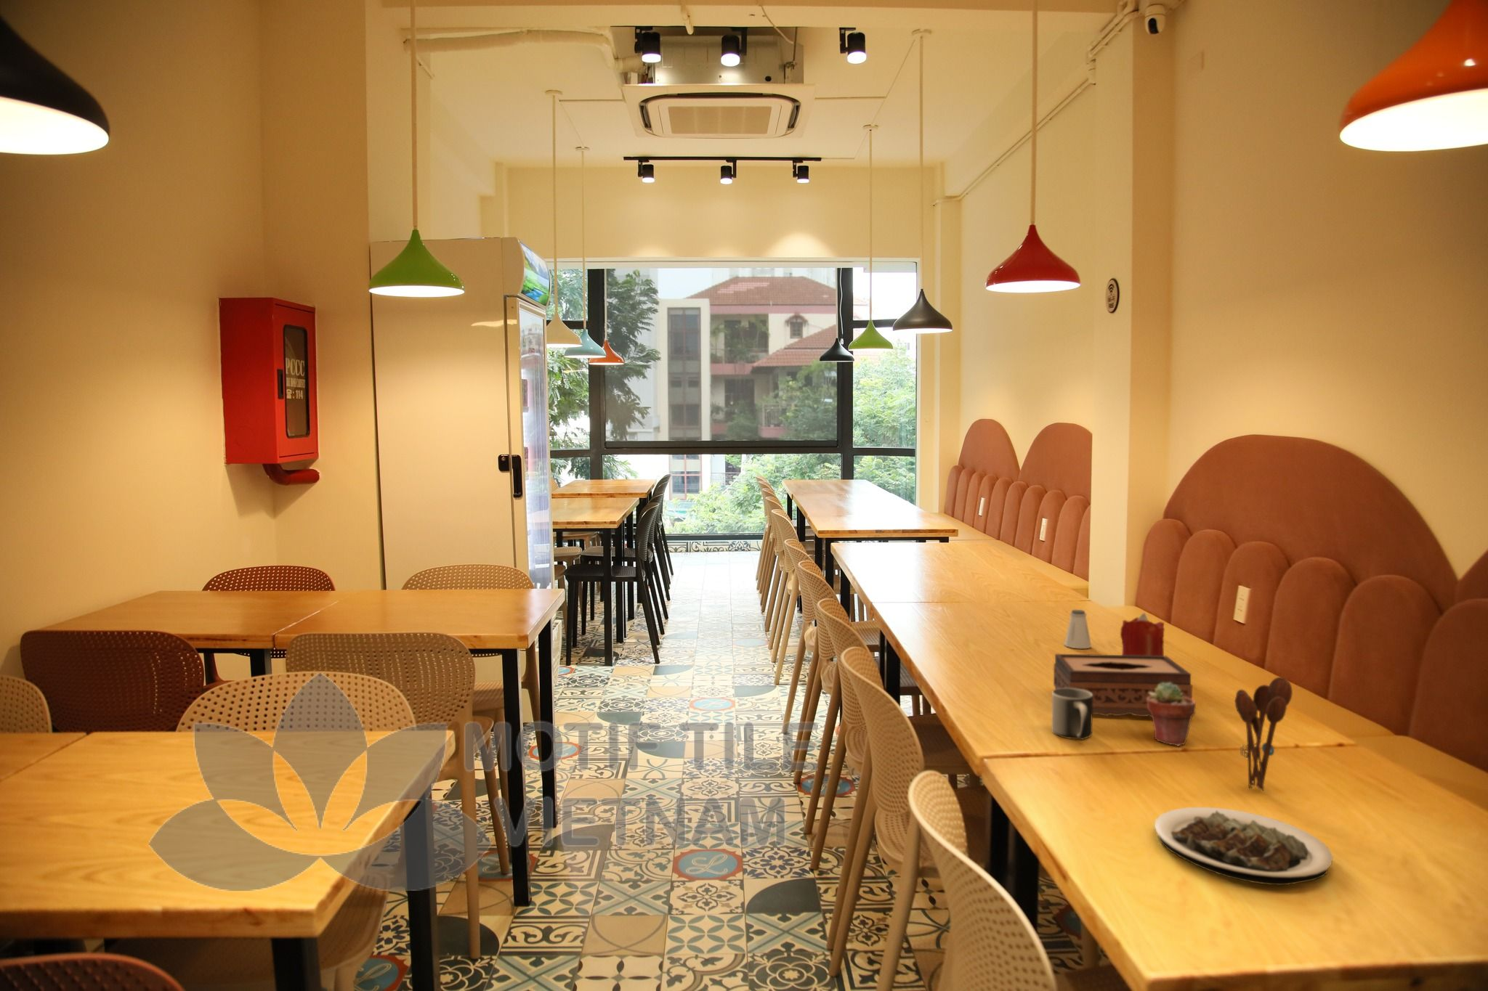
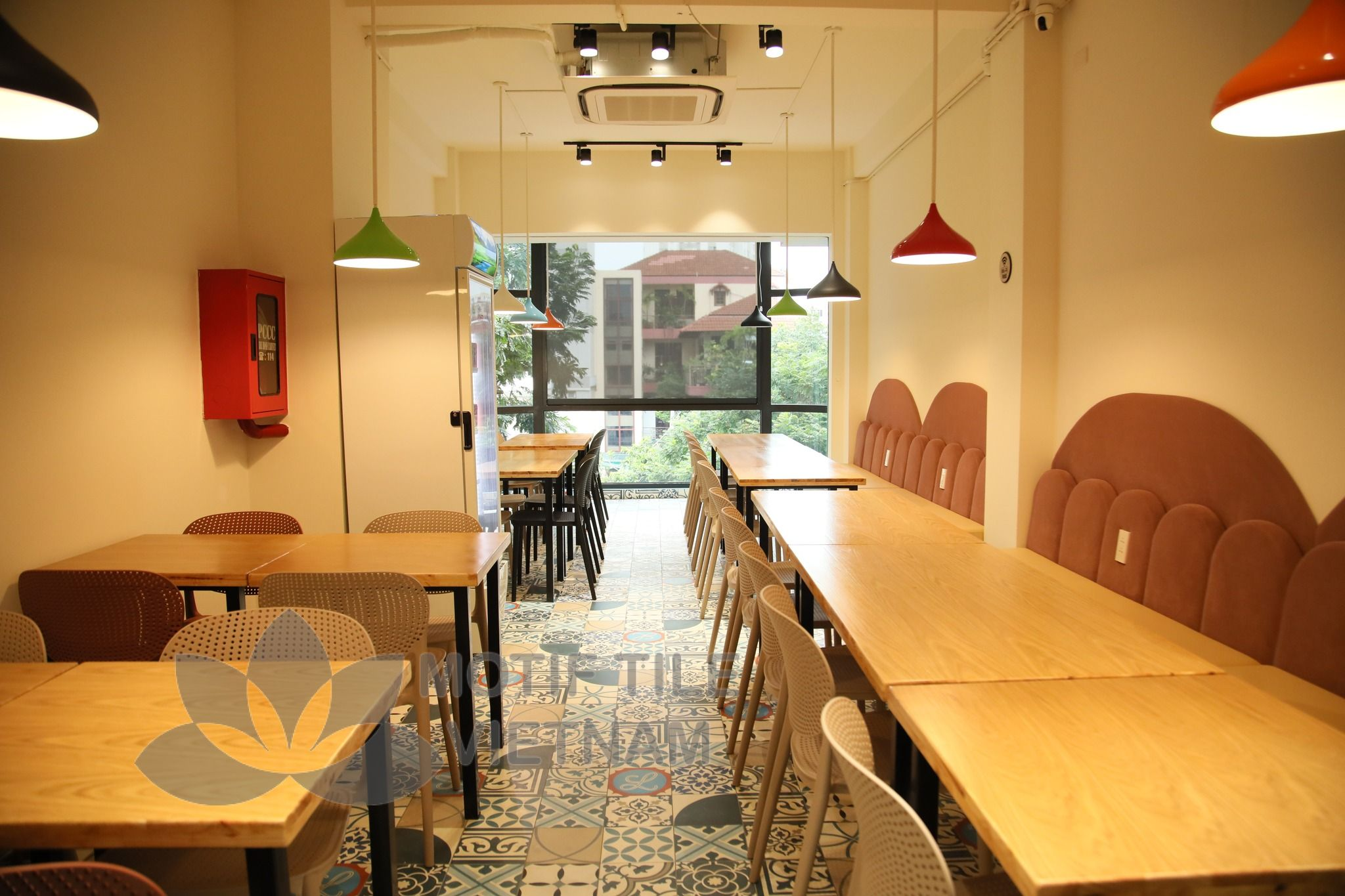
- mug [1051,688,1093,741]
- tissue box [1053,654,1193,718]
- potted succulent [1146,682,1197,747]
- utensil holder [1235,676,1293,791]
- saltshaker [1063,609,1092,649]
- candle [1120,612,1165,656]
- plate [1154,806,1333,886]
